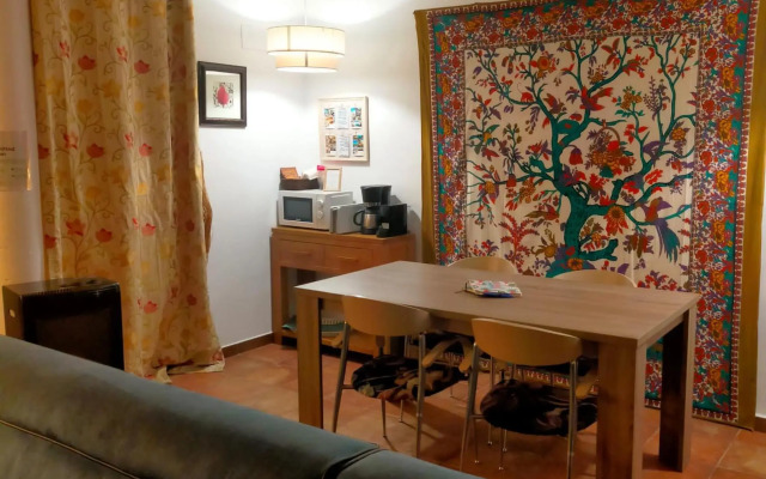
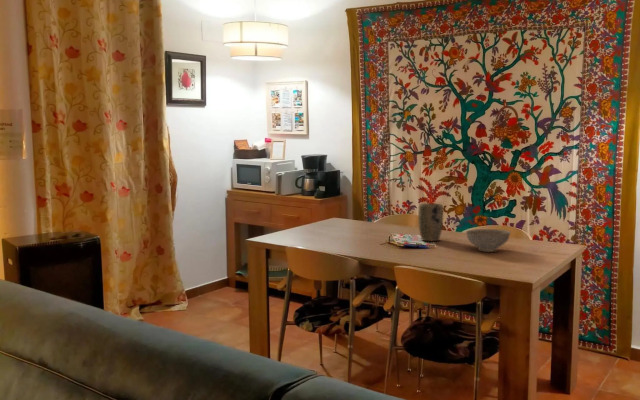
+ decorative bowl [465,228,512,253]
+ plant pot [417,202,444,242]
